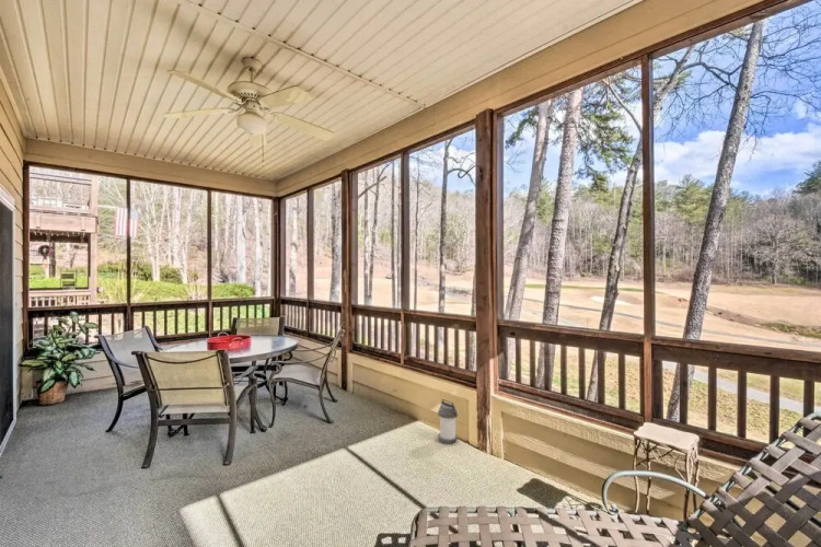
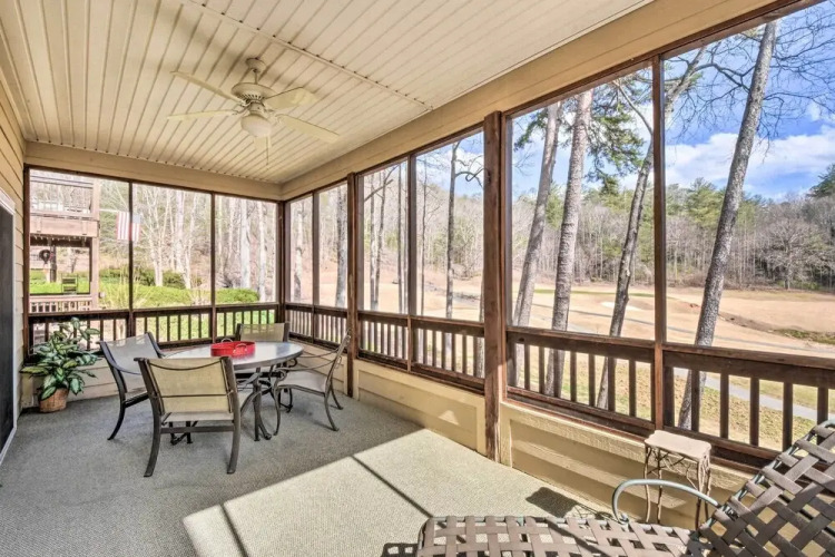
- lantern [437,398,459,445]
